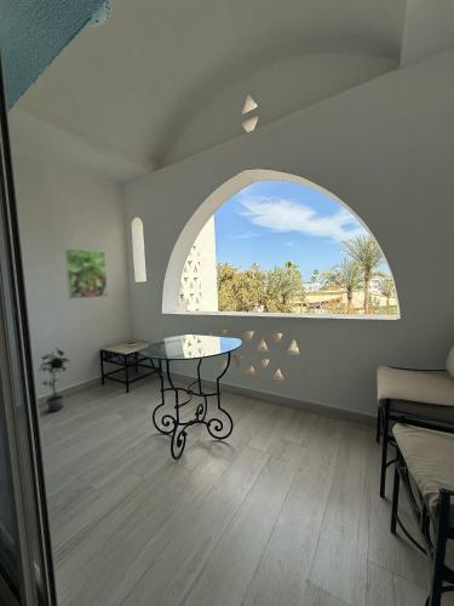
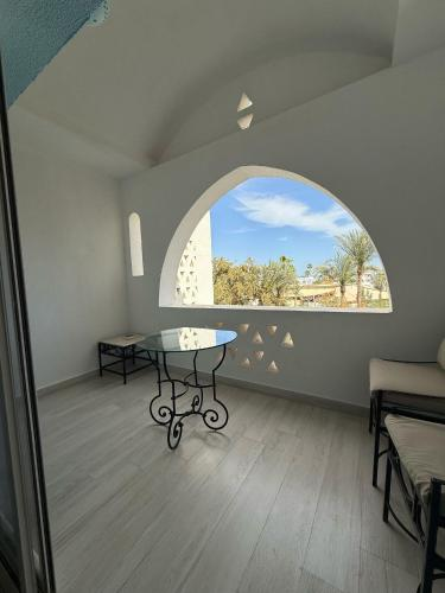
- potted plant [36,347,71,412]
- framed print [63,247,109,301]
